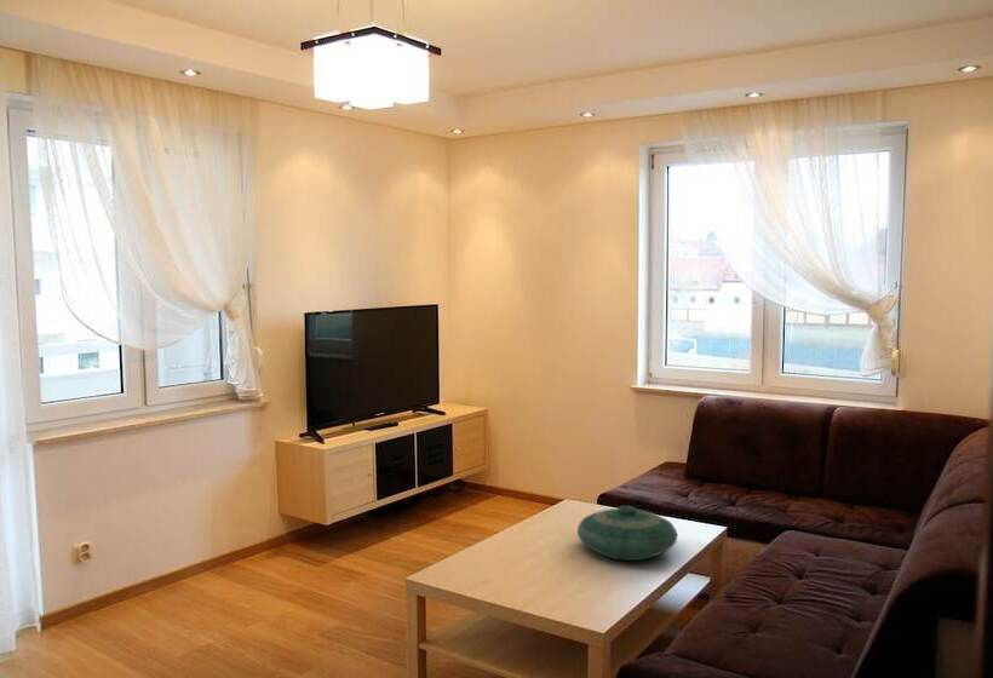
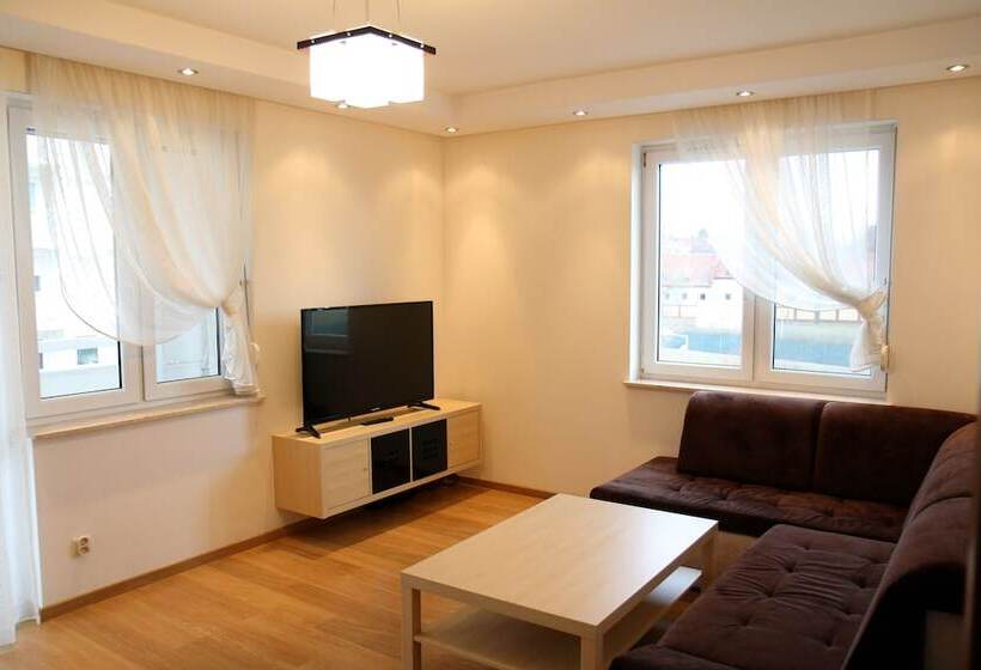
- decorative bowl [576,505,678,562]
